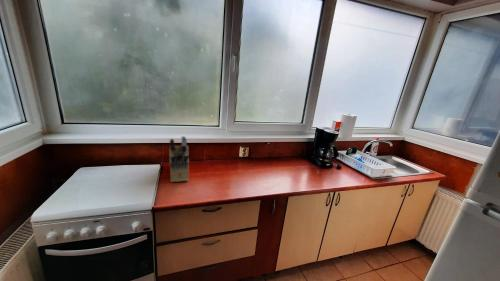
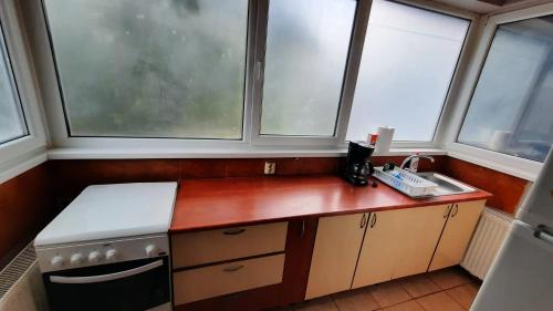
- knife block [169,135,190,183]
